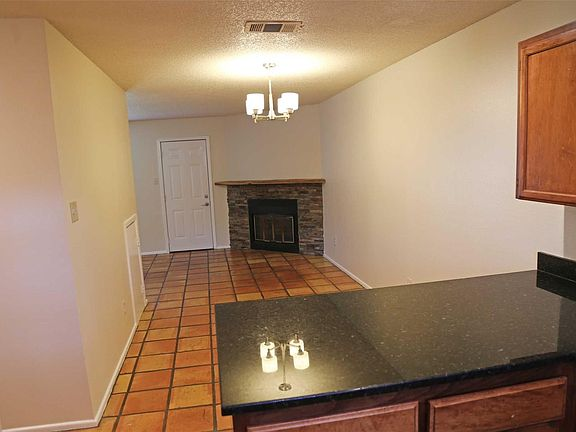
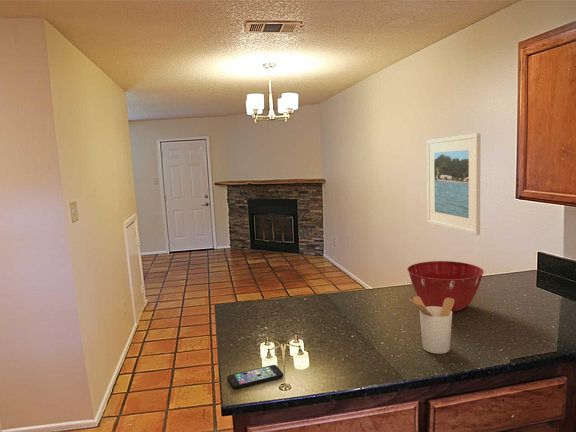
+ smartphone [226,364,284,390]
+ utensil holder [411,295,454,355]
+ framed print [426,132,481,236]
+ mixing bowl [406,260,485,313]
